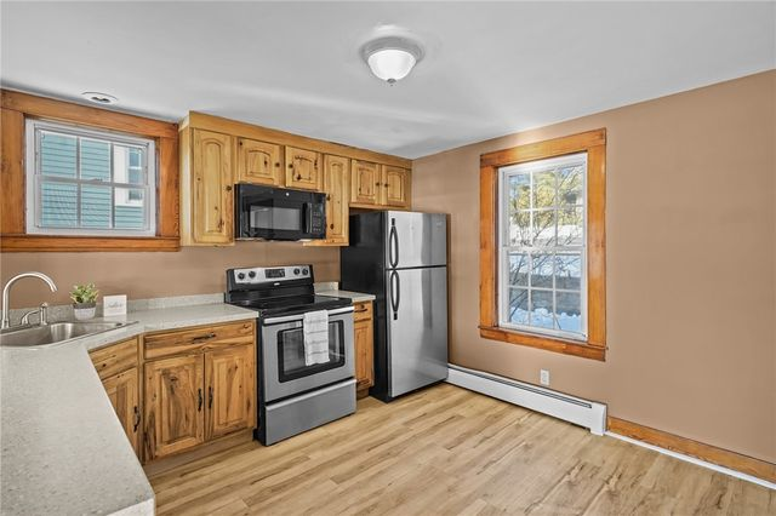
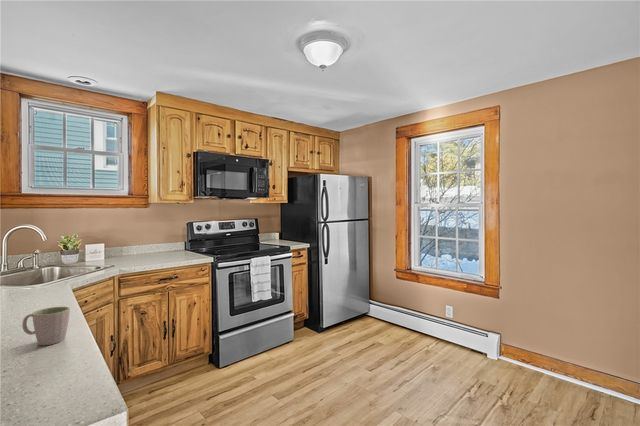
+ mug [21,306,71,346]
